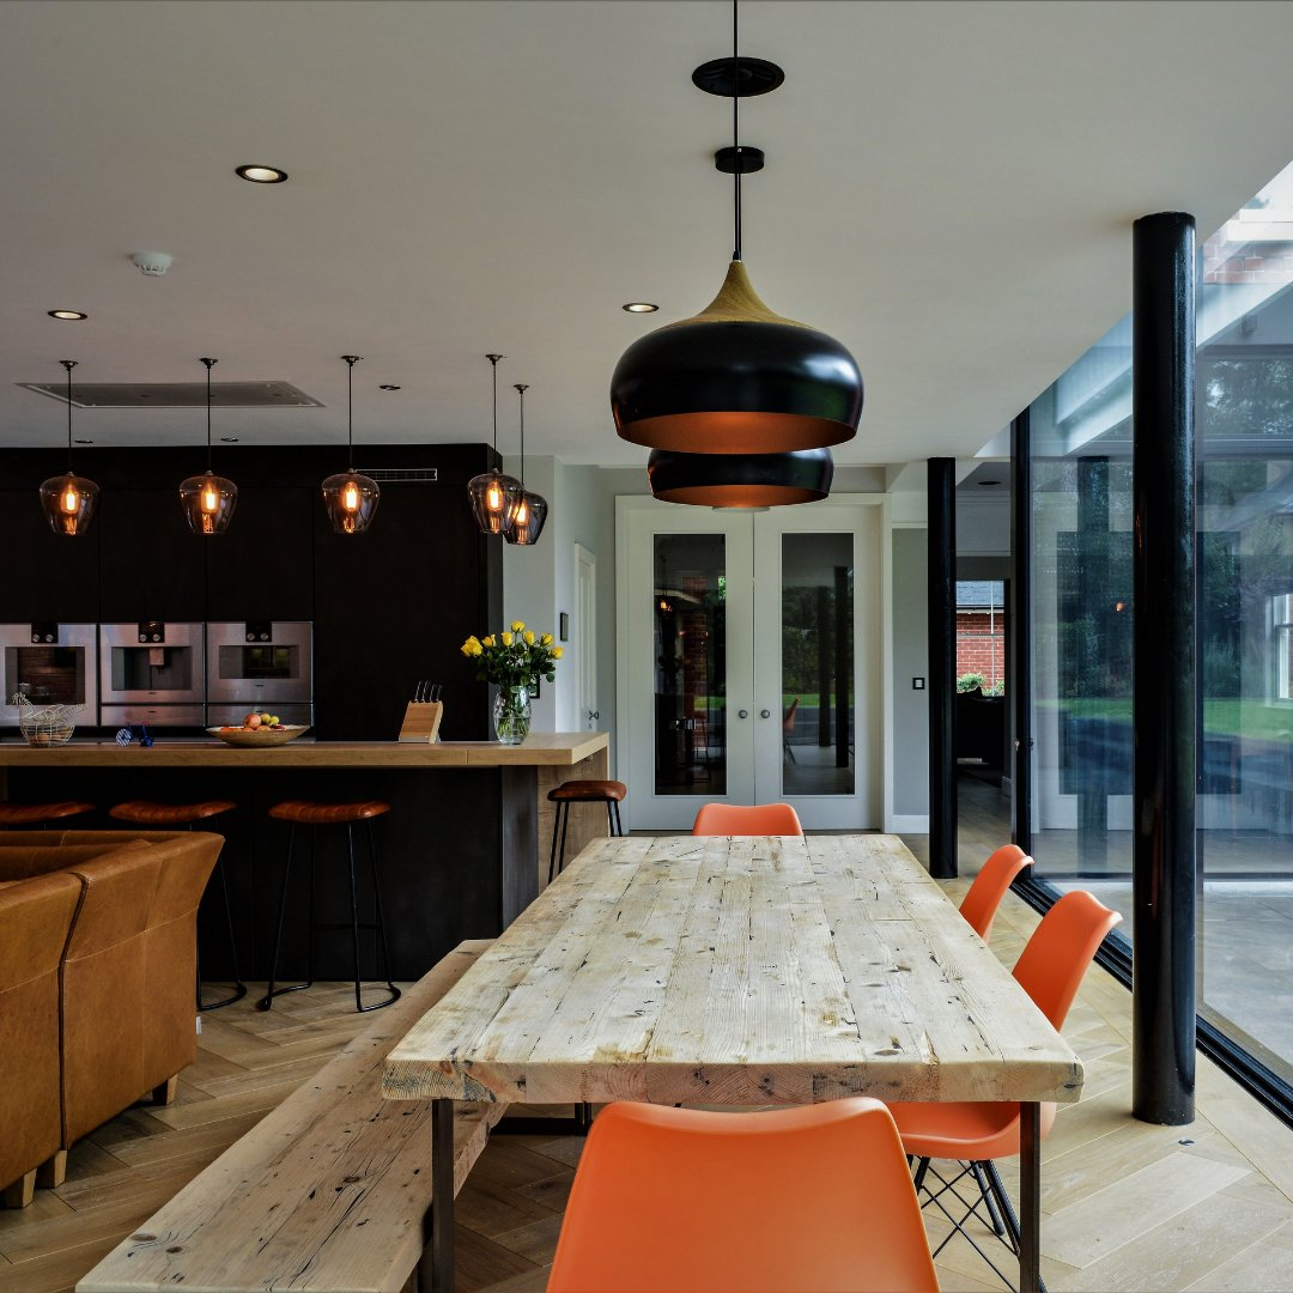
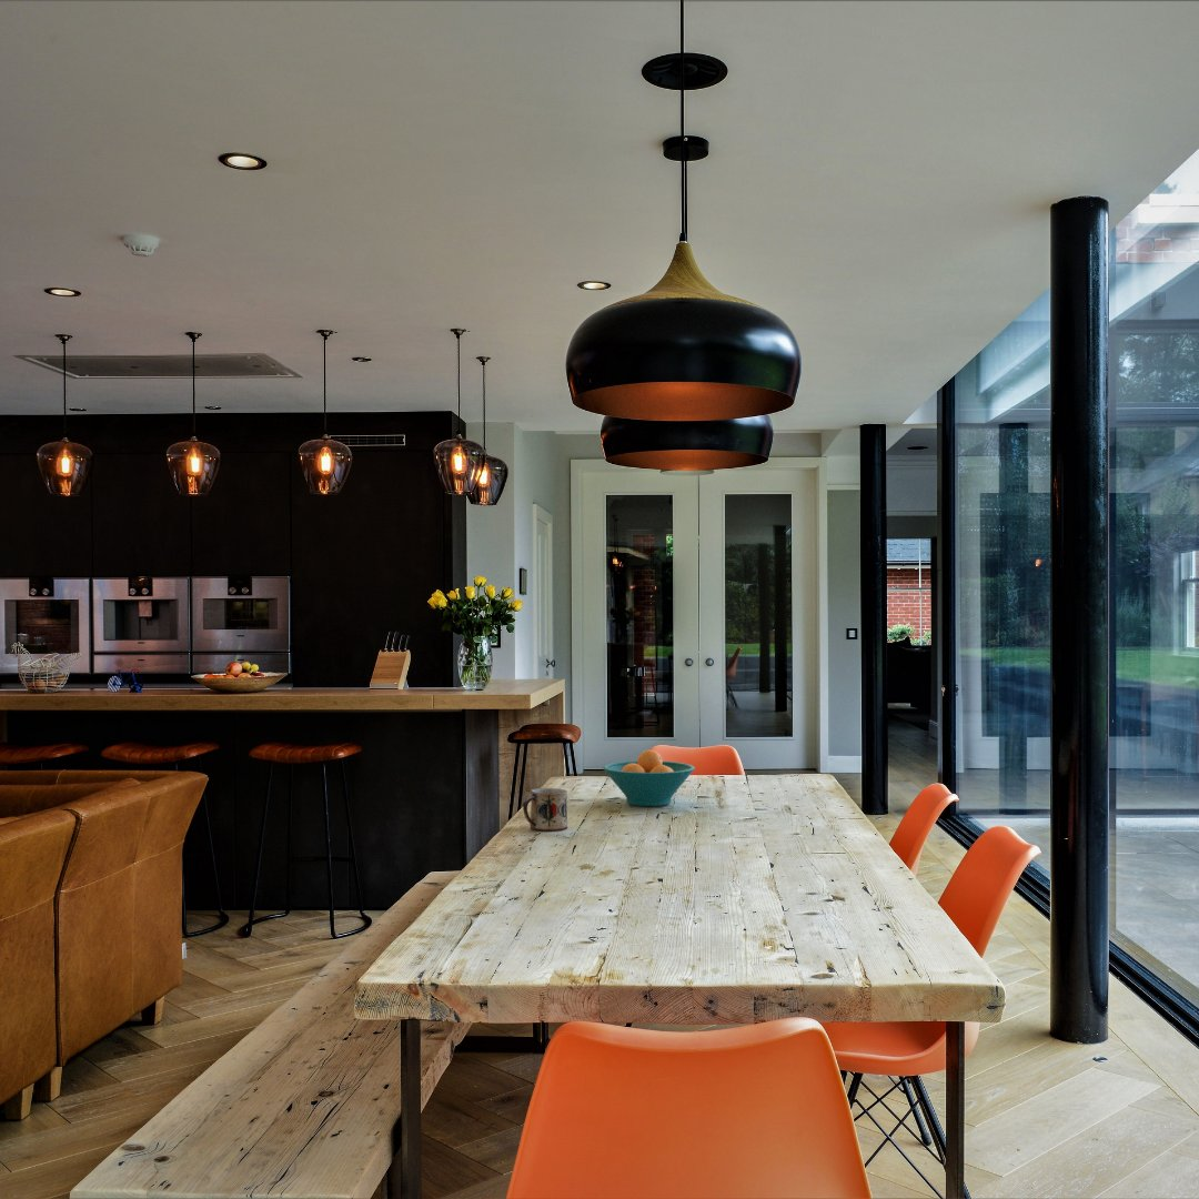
+ mug [522,787,568,832]
+ fruit bowl [602,748,696,807]
